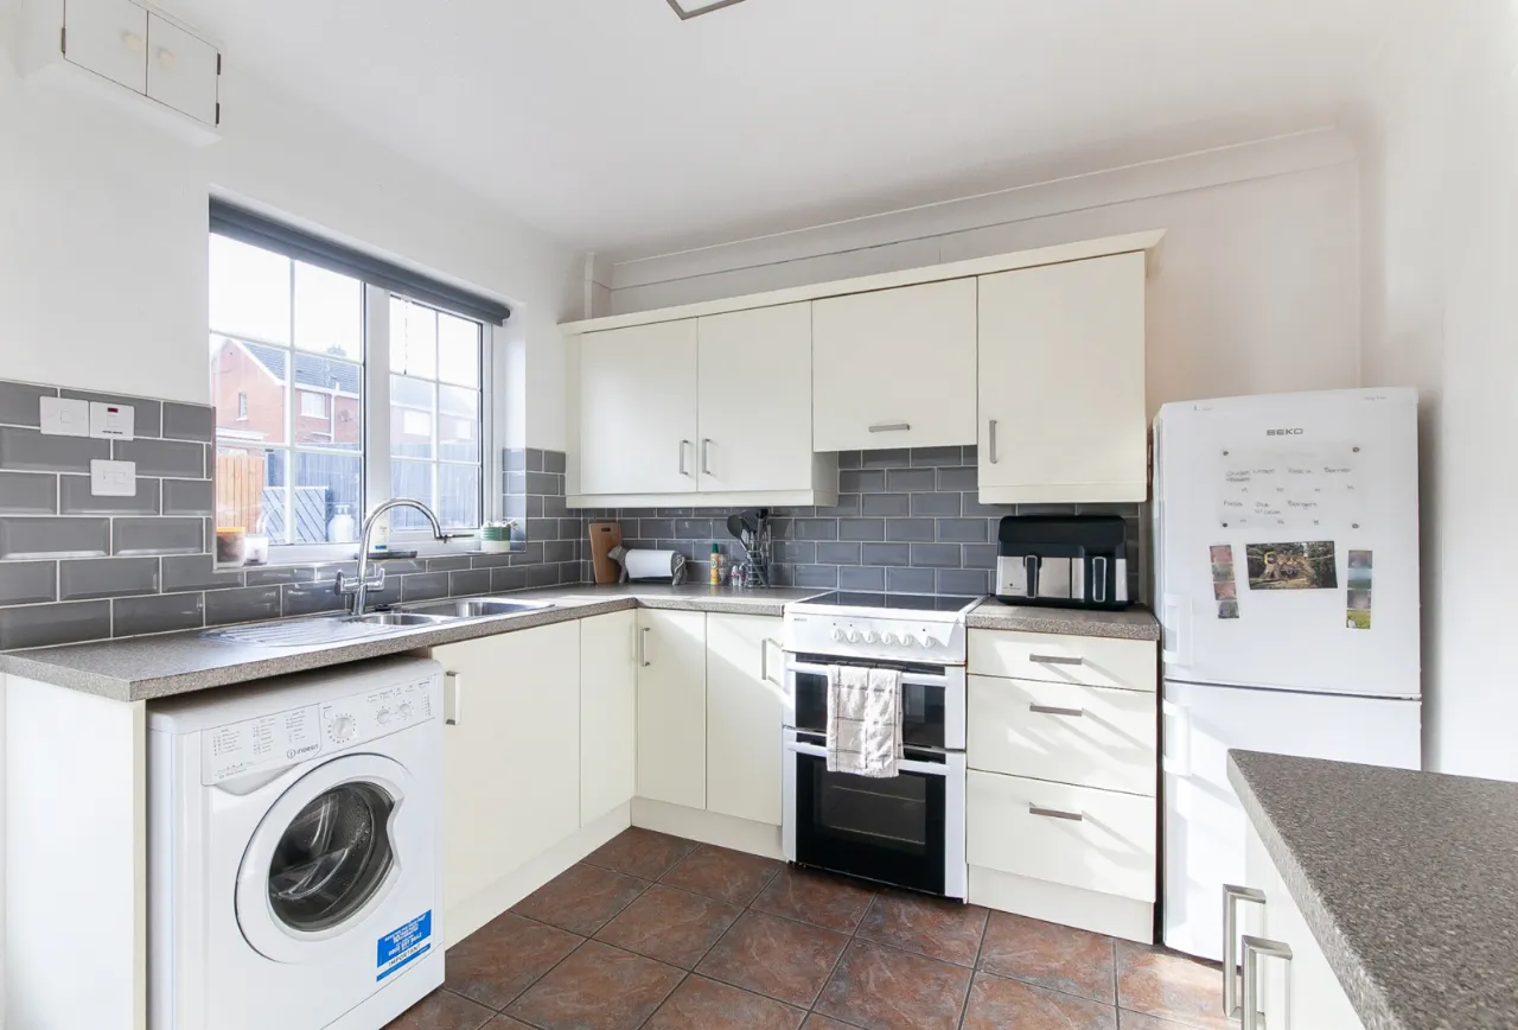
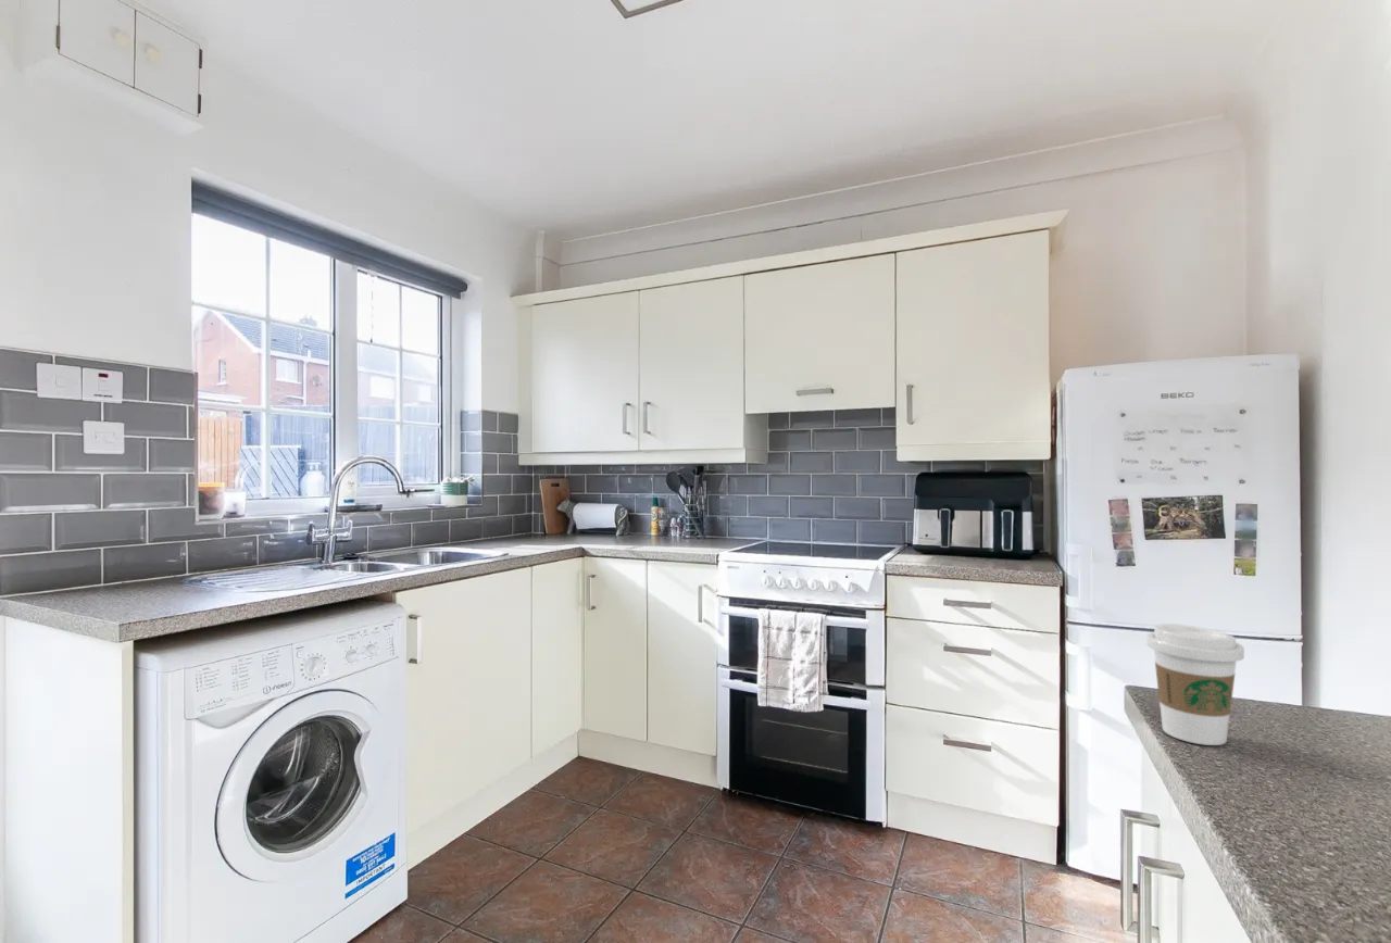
+ coffee cup [1146,623,1245,746]
